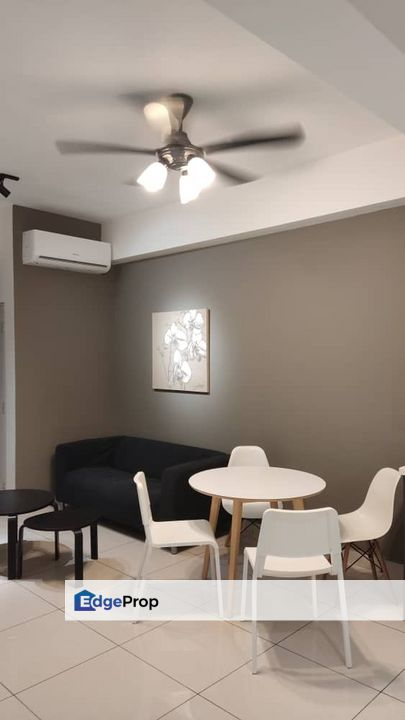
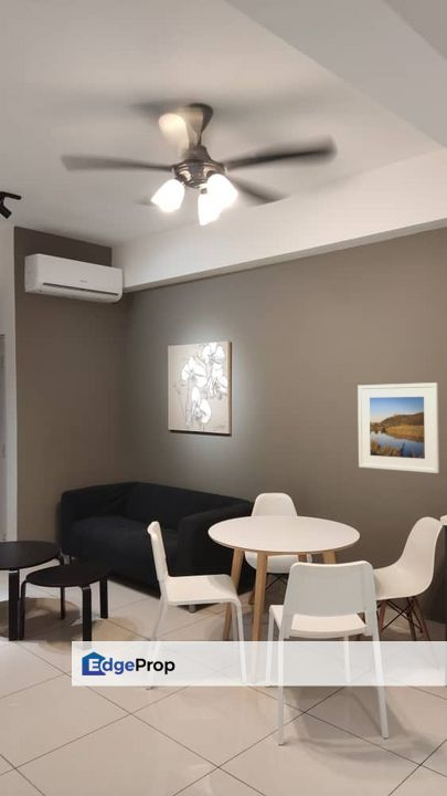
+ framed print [356,381,440,474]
